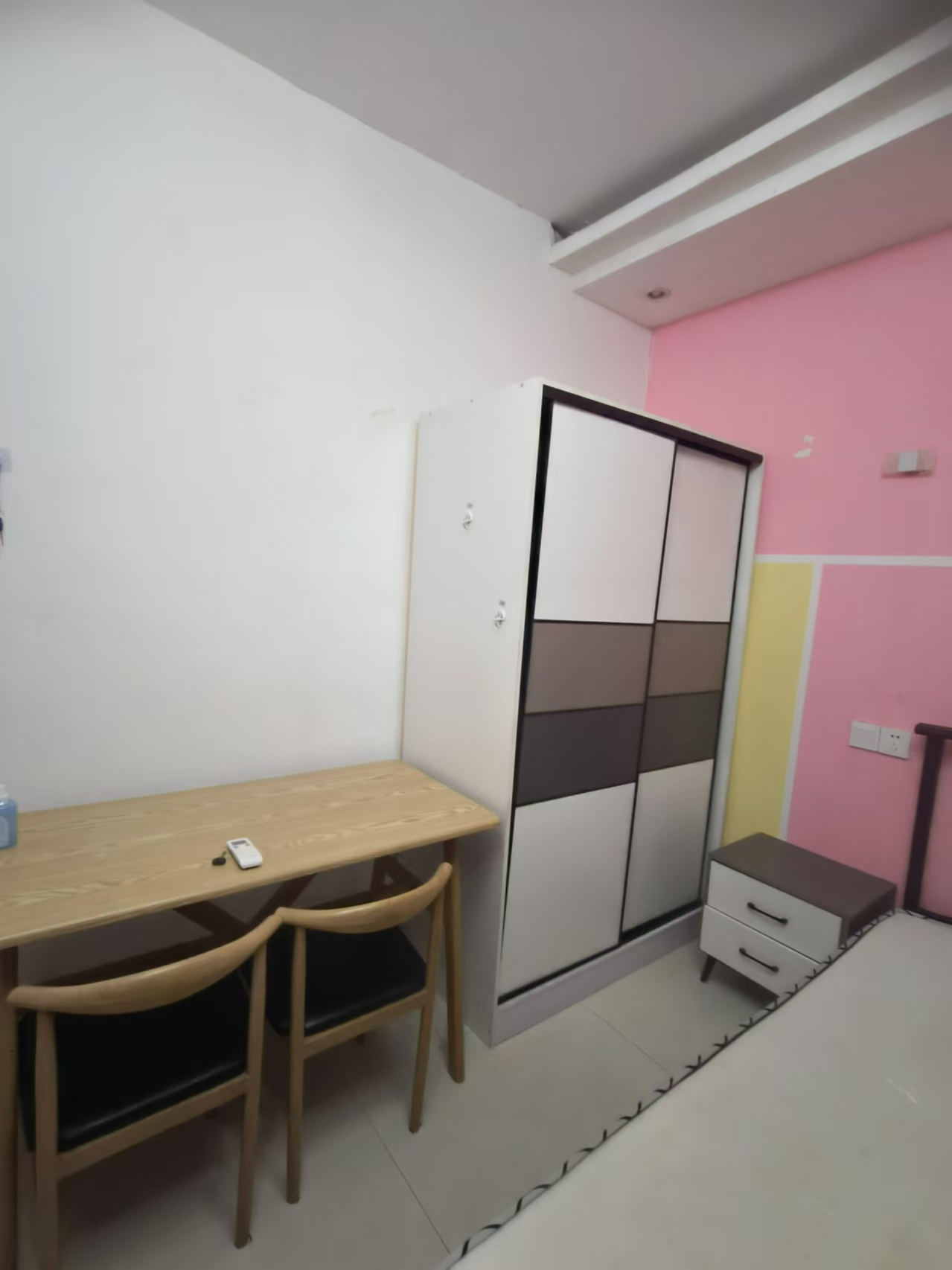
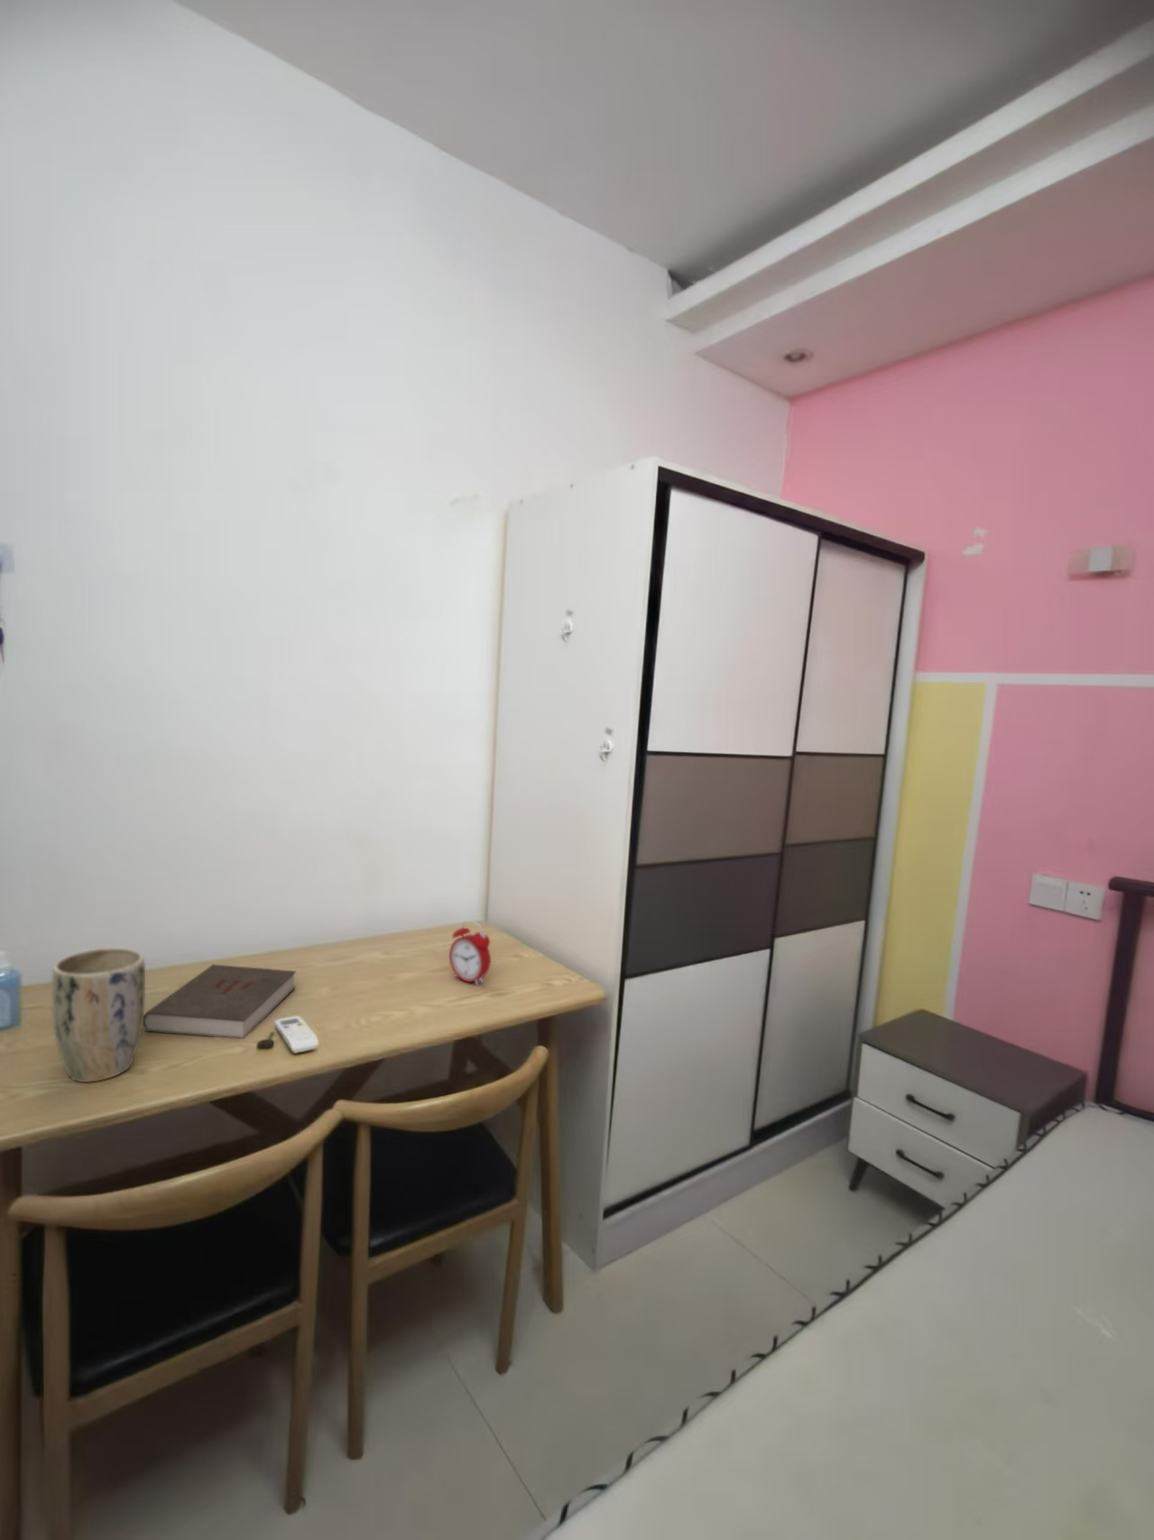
+ book [143,963,297,1040]
+ alarm clock [449,919,492,986]
+ plant pot [51,947,147,1083]
